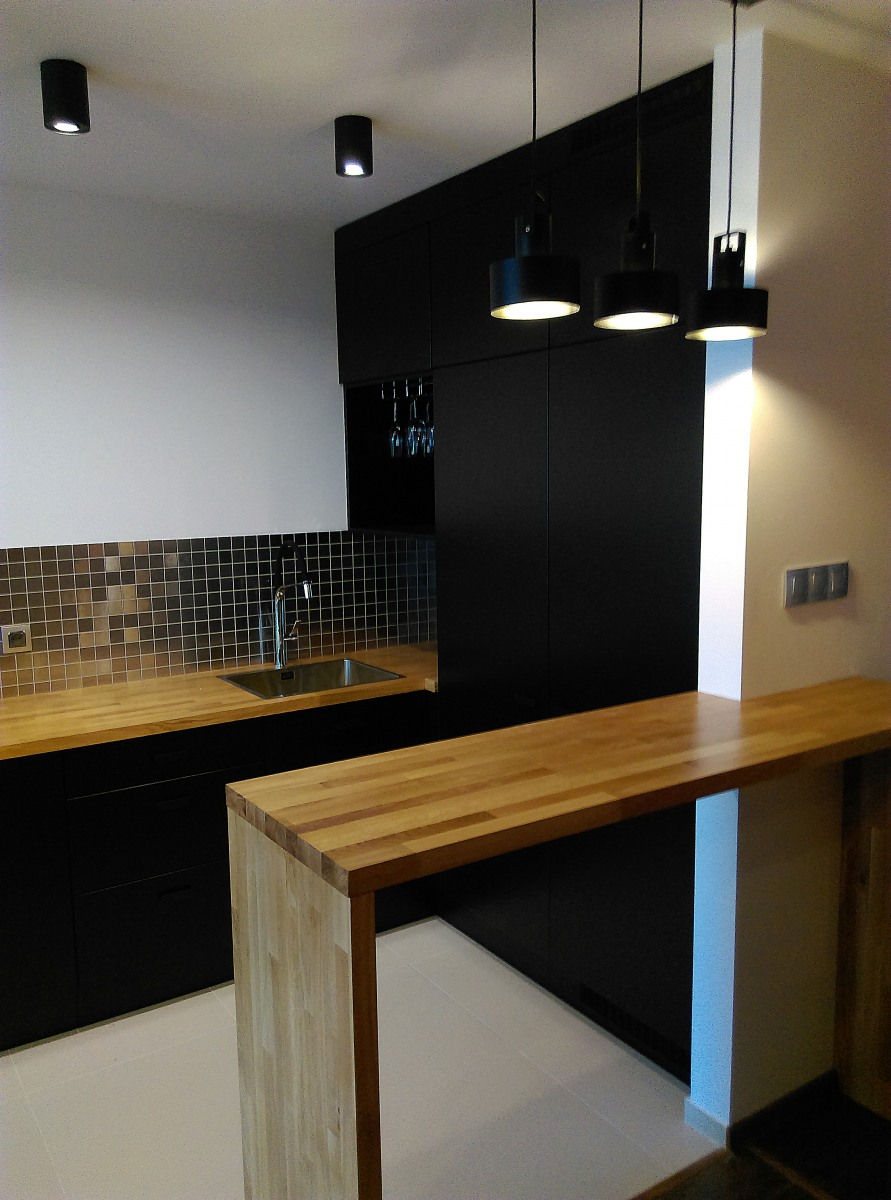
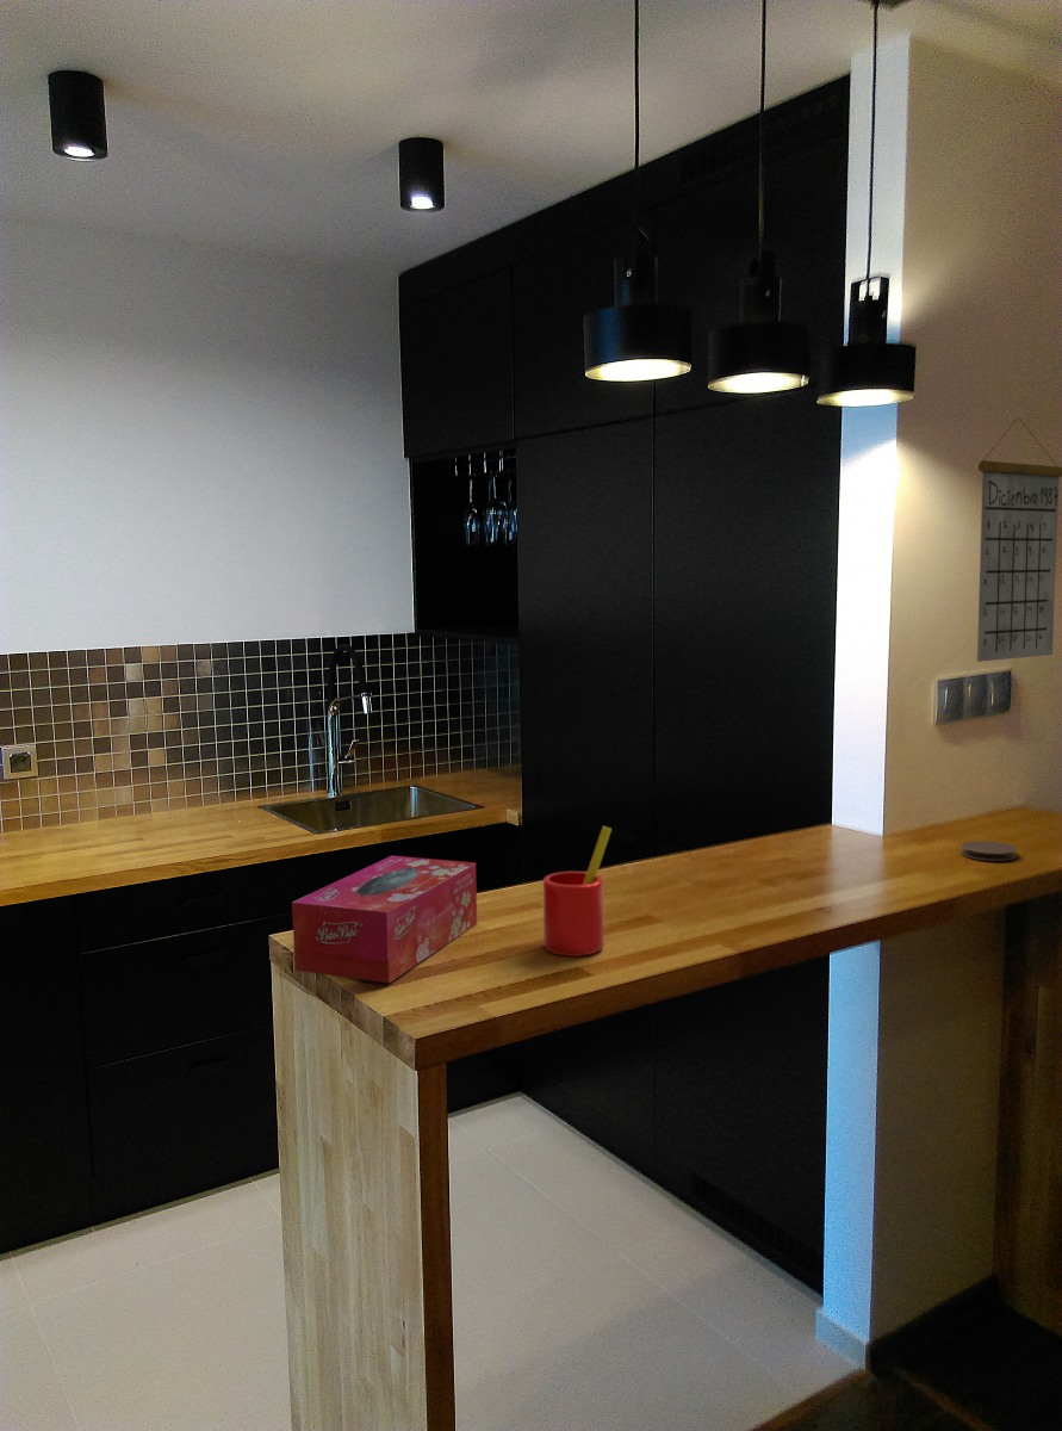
+ calendar [976,416,1062,663]
+ tissue box [291,855,478,984]
+ straw [542,825,613,958]
+ coaster [959,840,1018,862]
